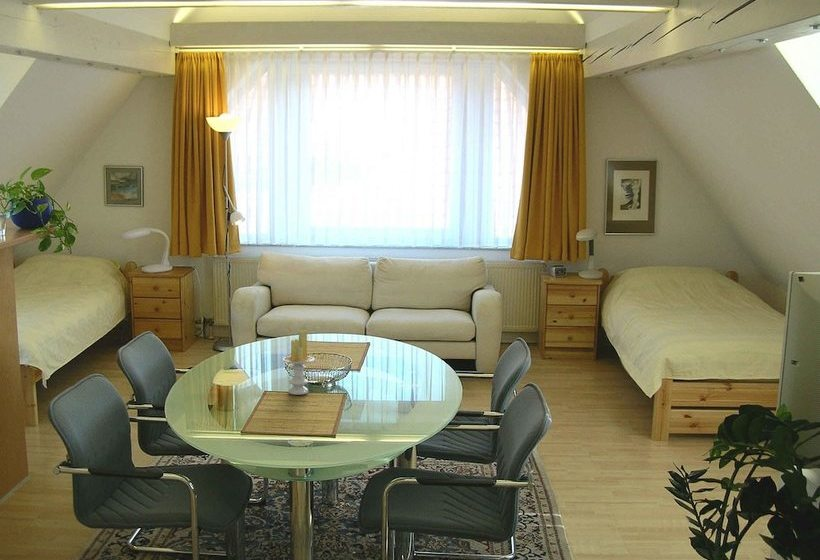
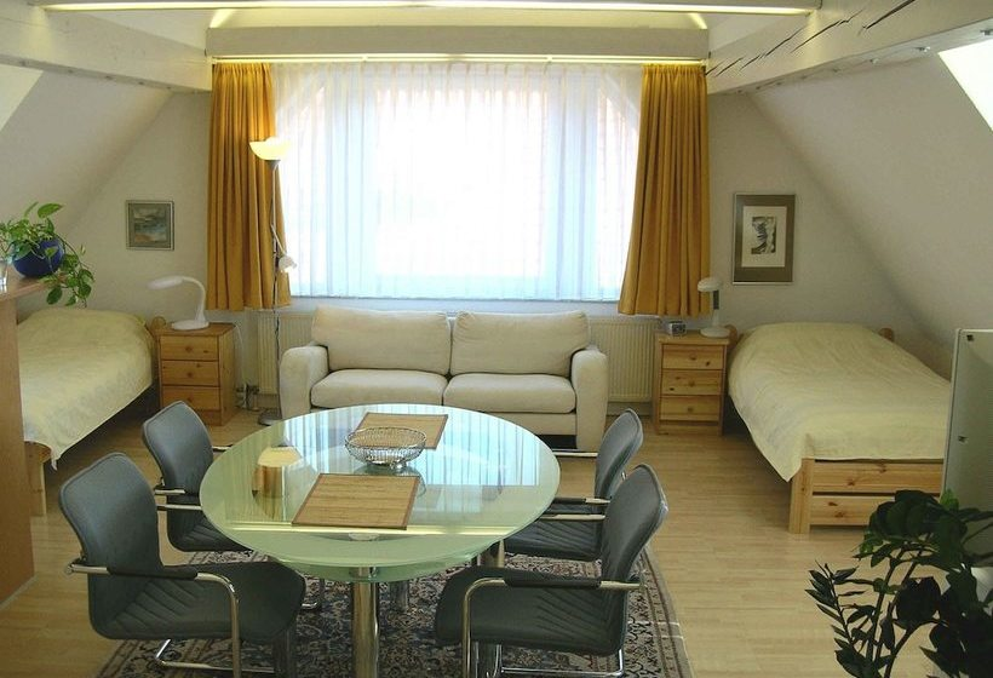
- candle [282,329,316,396]
